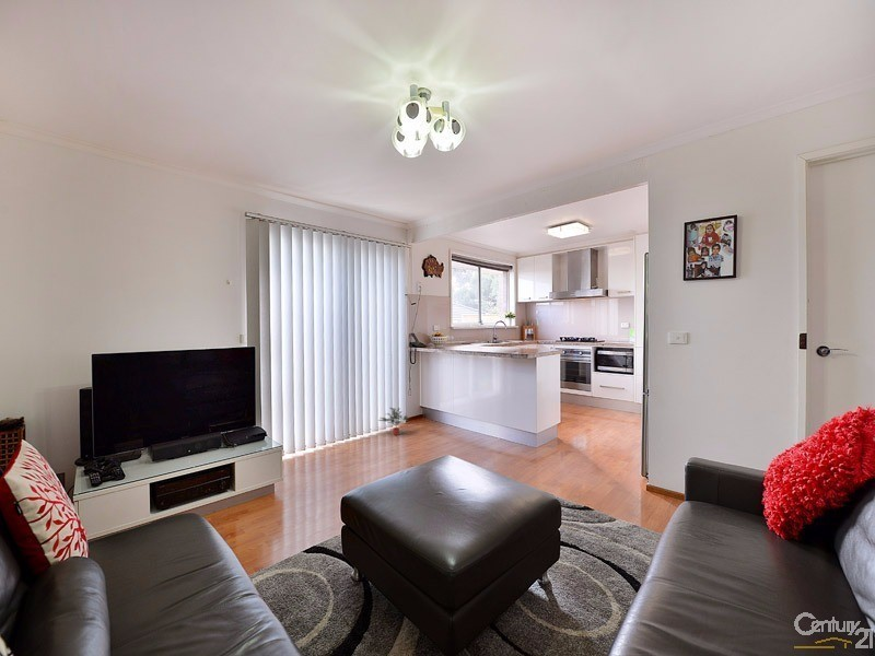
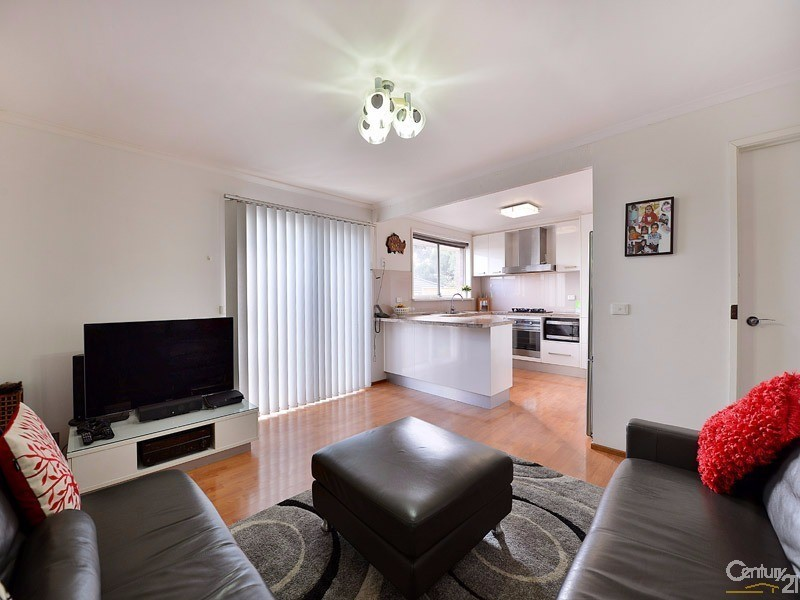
- potted plant [377,407,410,436]
